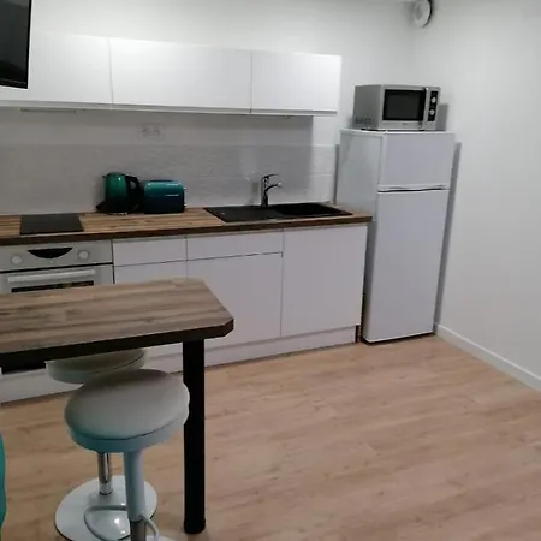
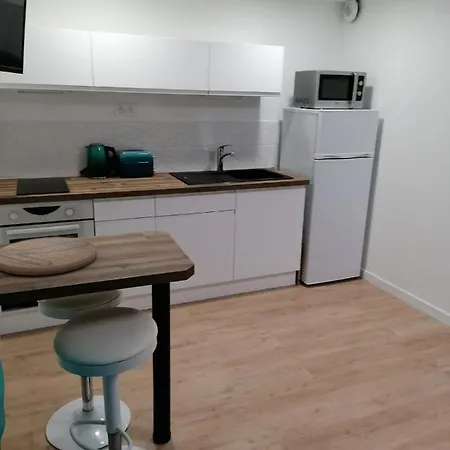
+ cutting board [0,236,97,276]
